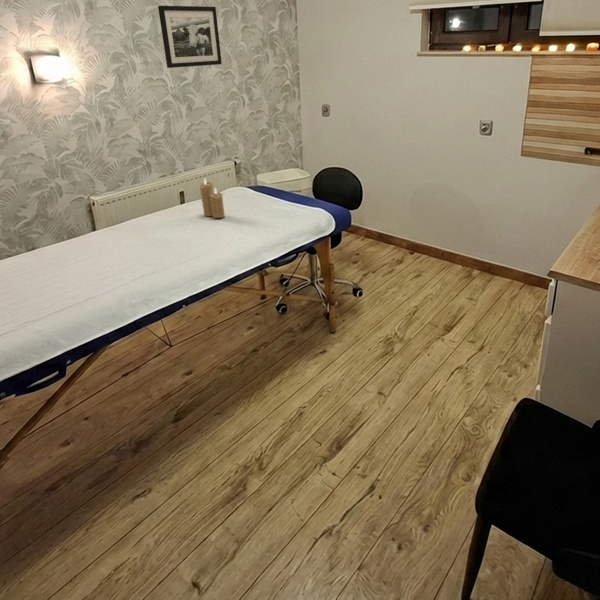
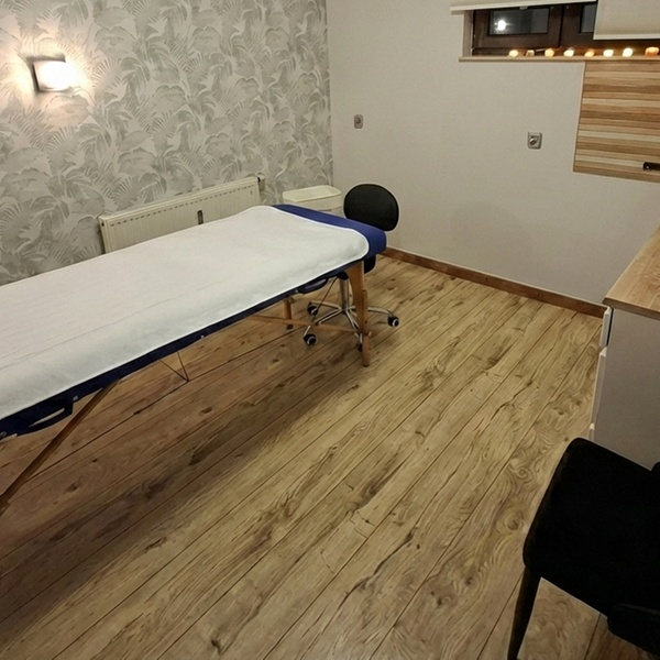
- picture frame [157,5,223,69]
- candle [198,178,226,219]
